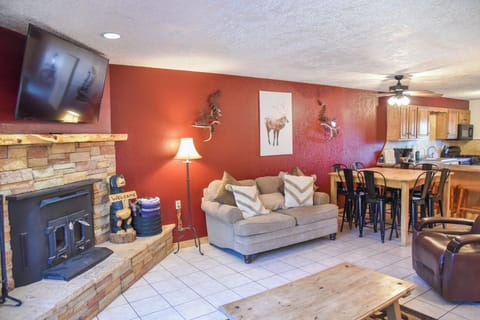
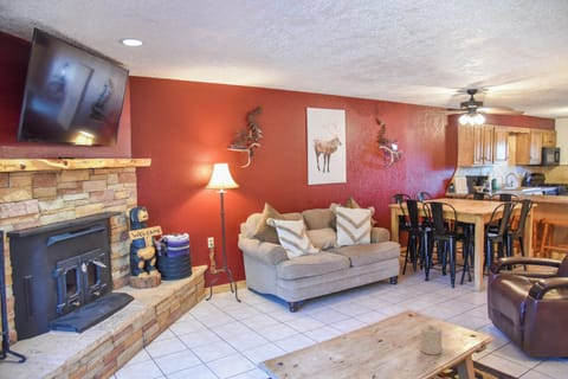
+ candle [419,323,444,355]
